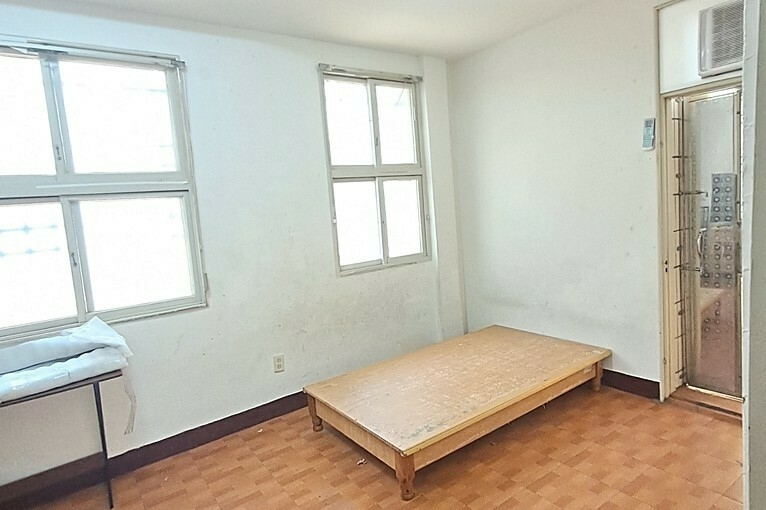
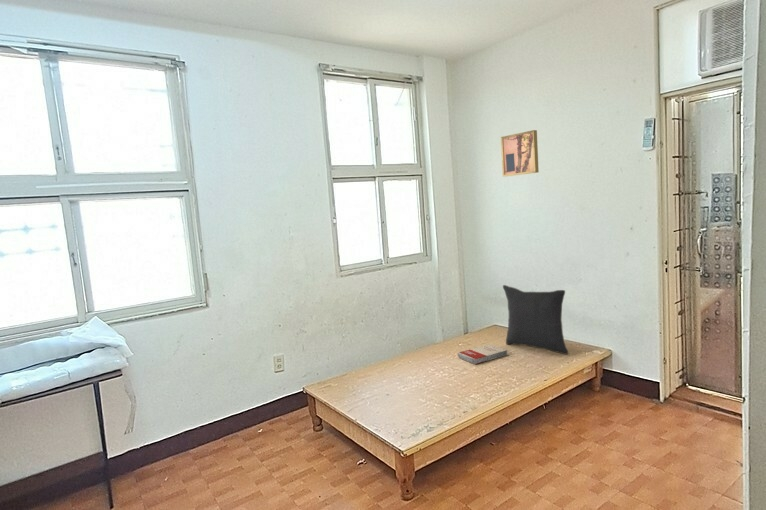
+ book [457,343,508,365]
+ wall art [500,129,540,177]
+ pillow [502,284,569,355]
